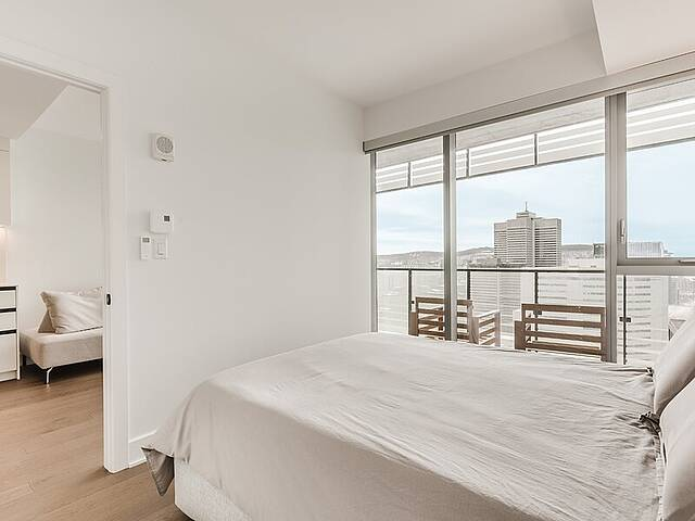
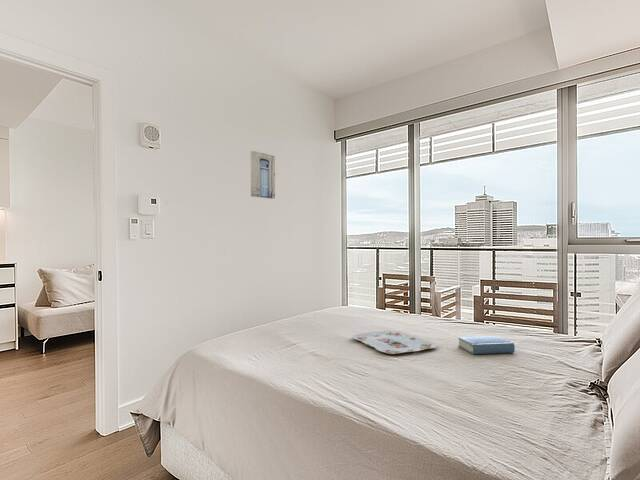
+ serving tray [351,330,438,355]
+ hardback book [457,335,516,355]
+ wall art [250,150,276,200]
